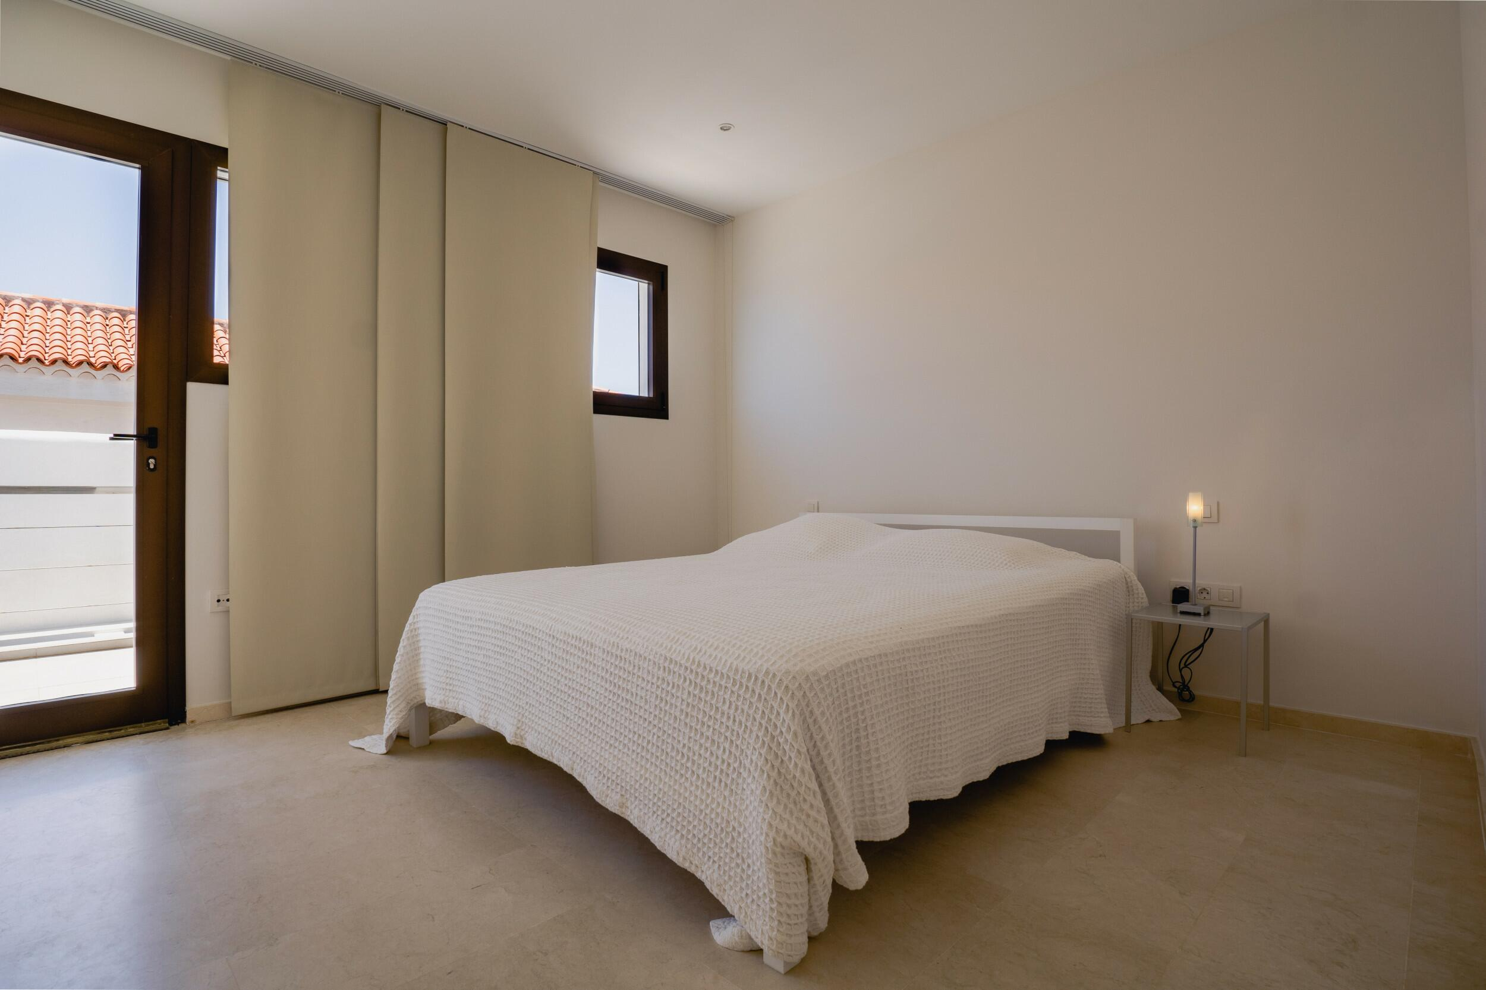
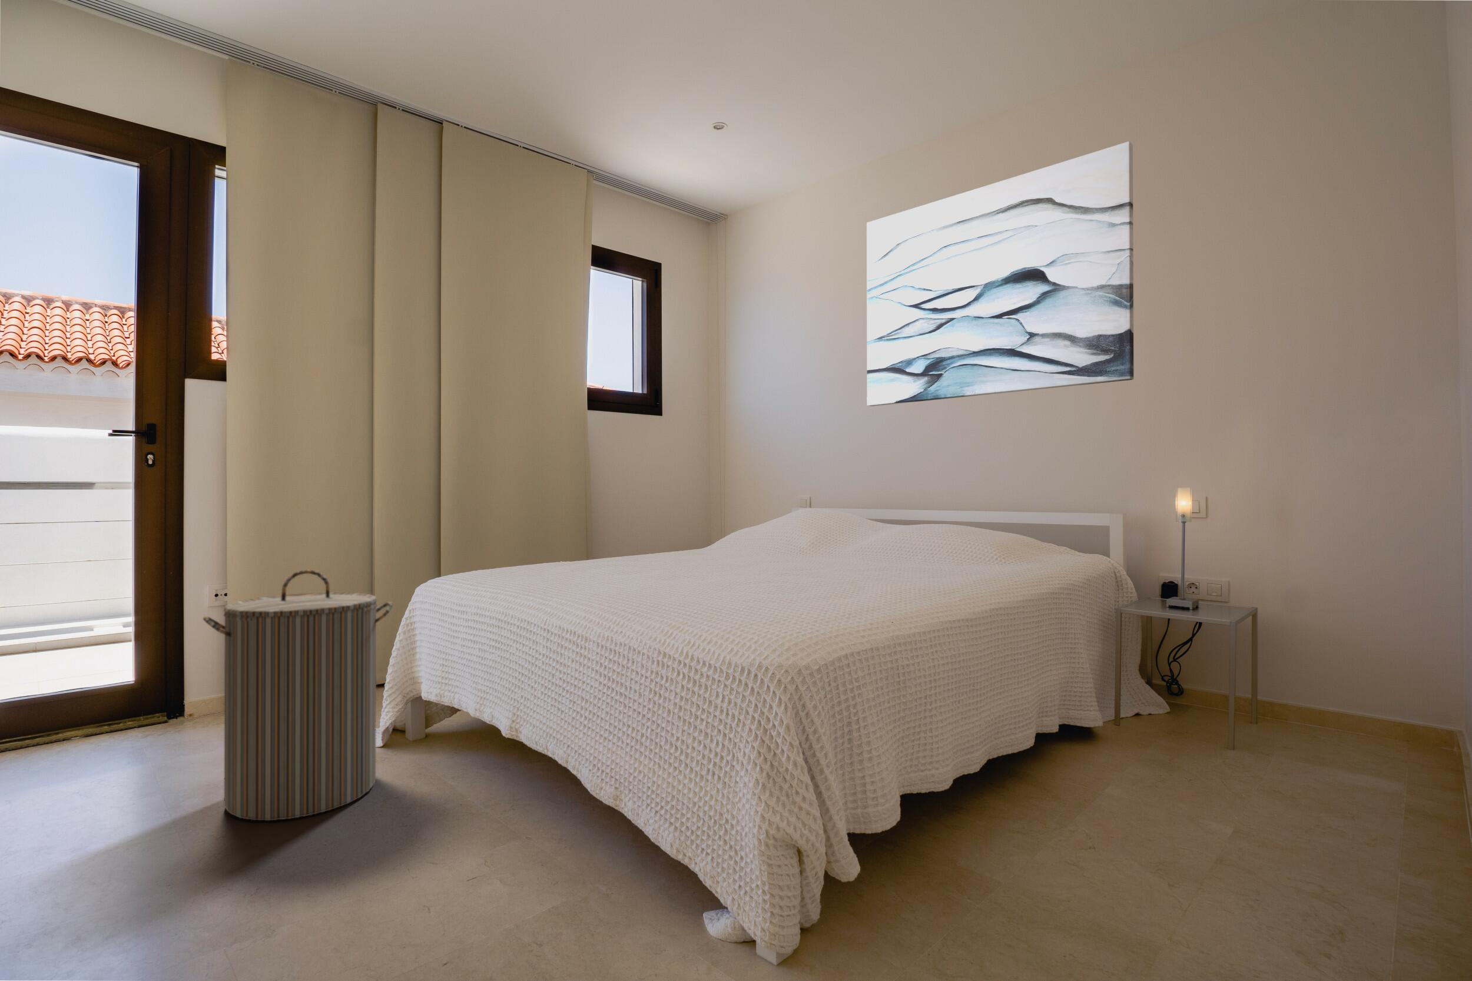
+ laundry hamper [202,569,393,821]
+ wall art [866,141,1134,407]
